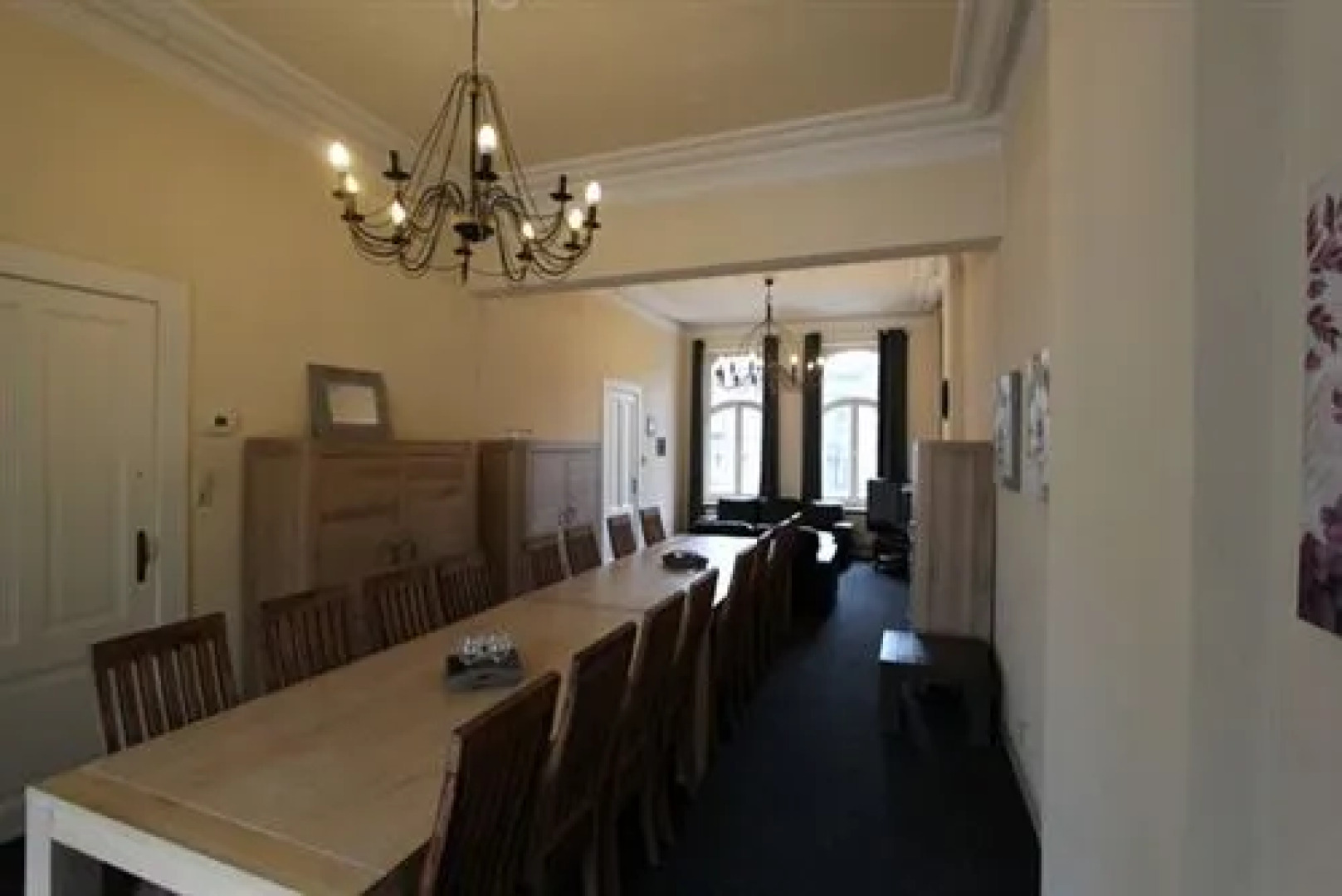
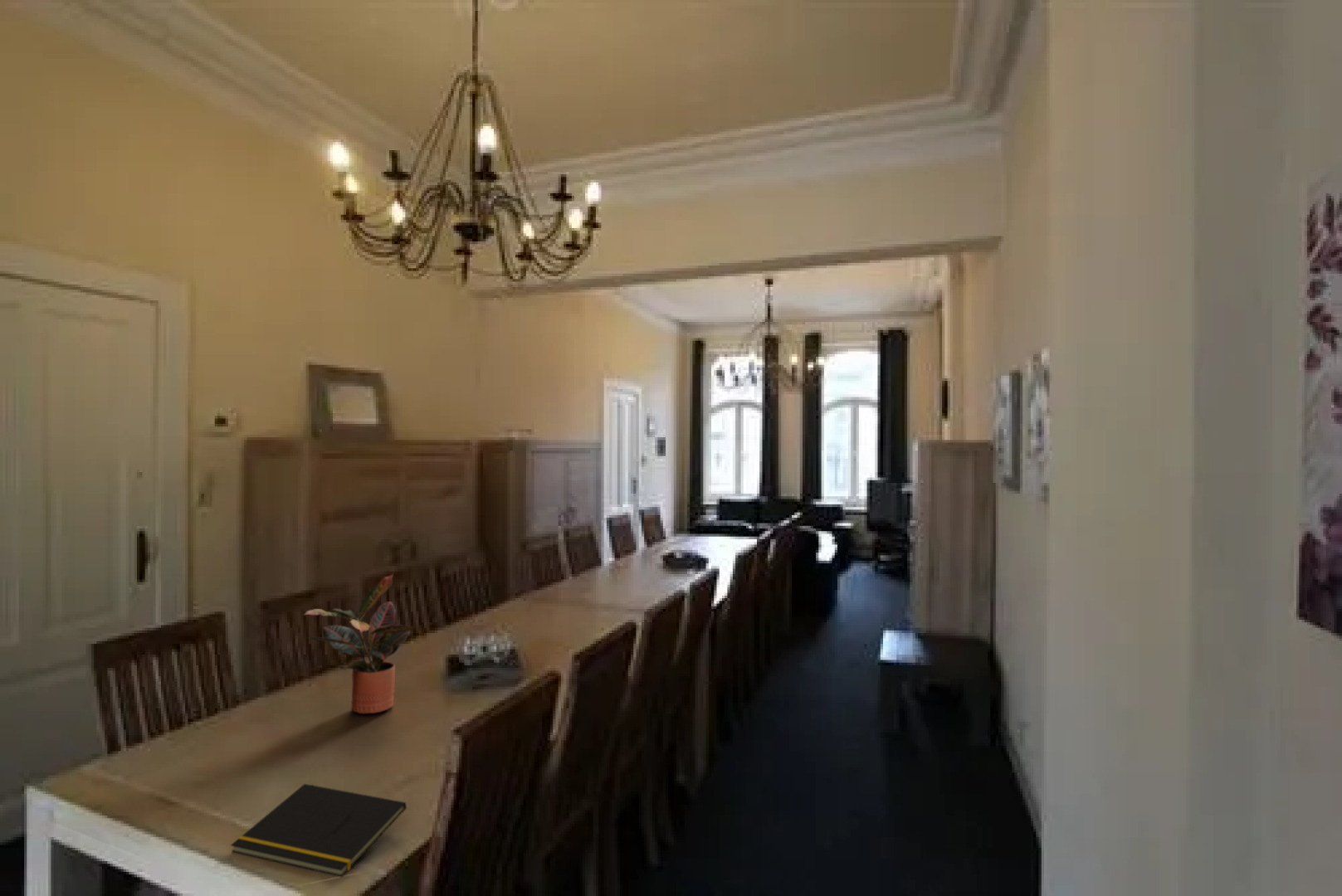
+ potted plant [302,573,416,715]
+ notepad [230,783,407,878]
